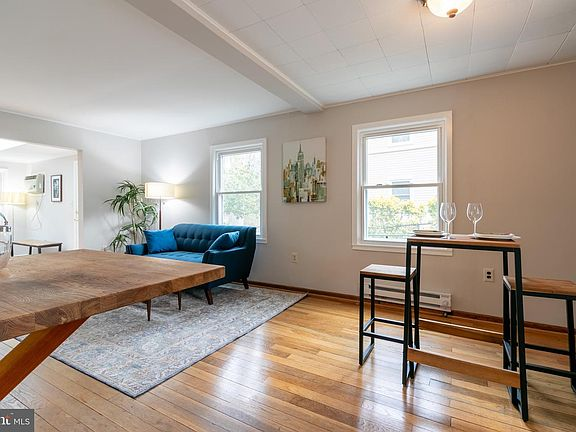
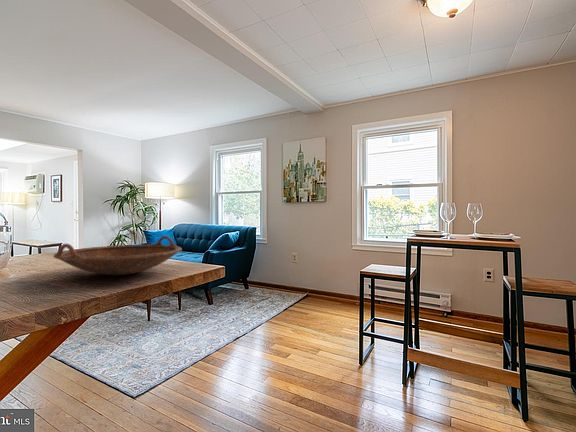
+ bowl [53,235,183,276]
